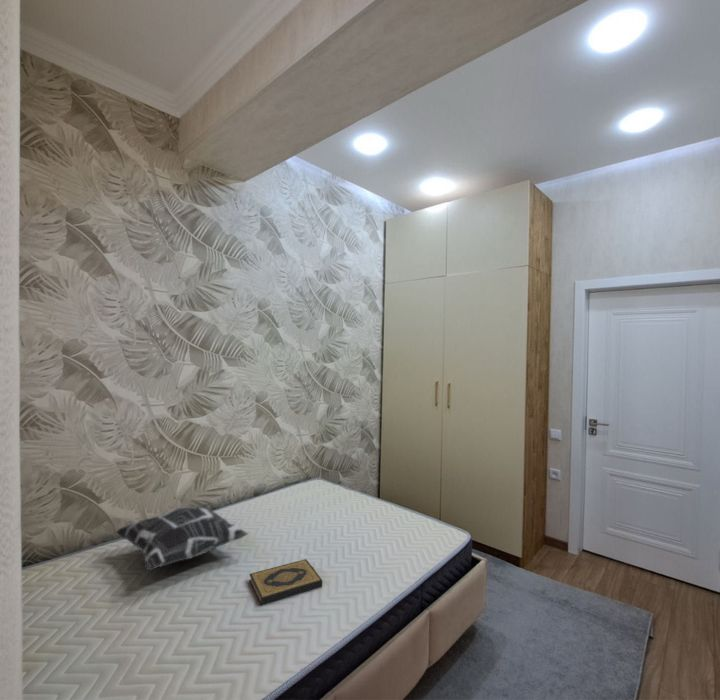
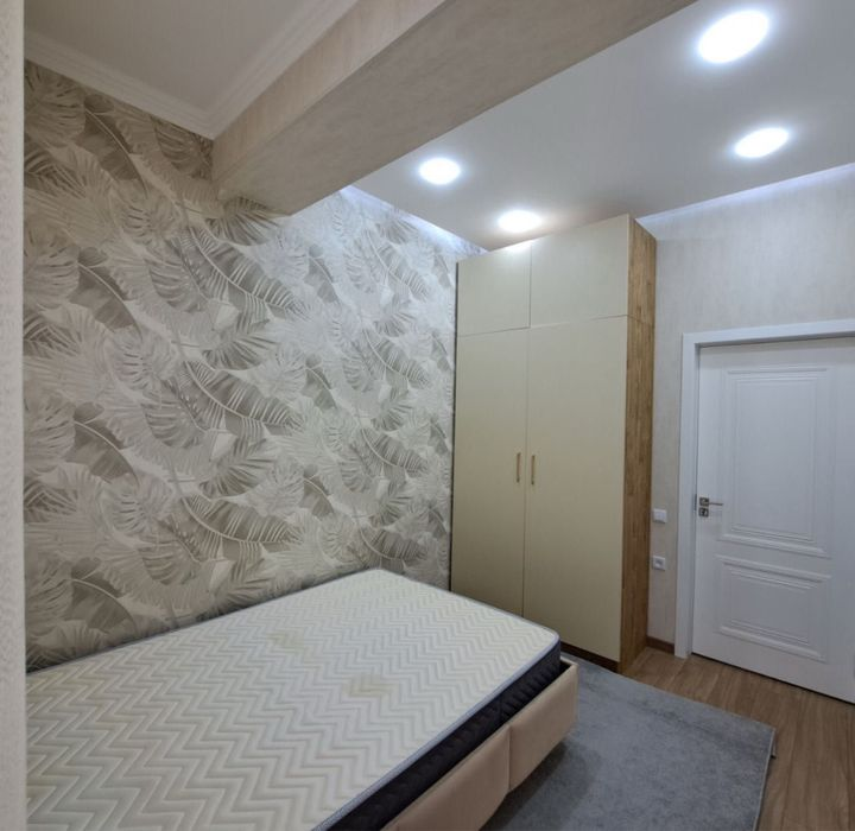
- decorative pillow [115,504,249,572]
- hardback book [248,558,323,607]
